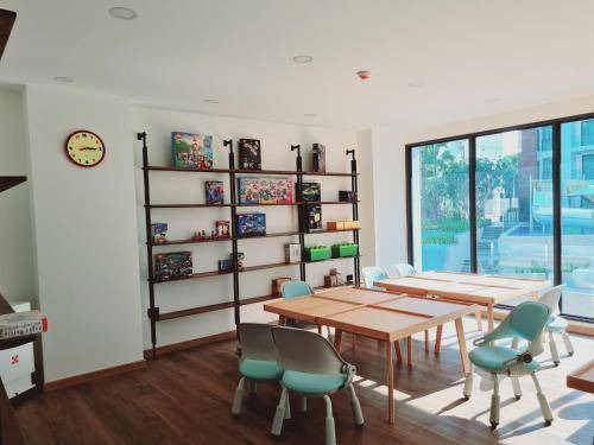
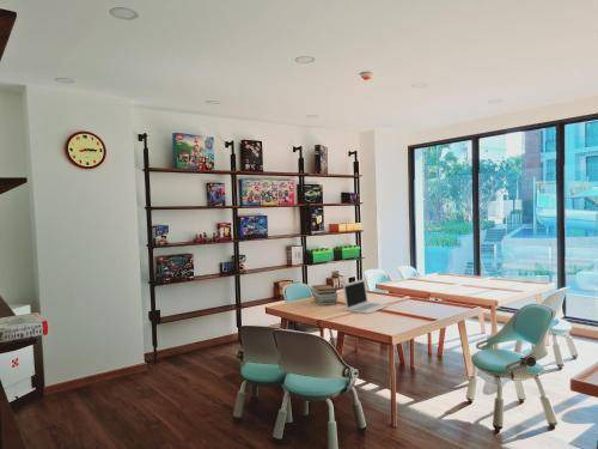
+ book stack [311,284,338,307]
+ laptop [342,278,390,315]
